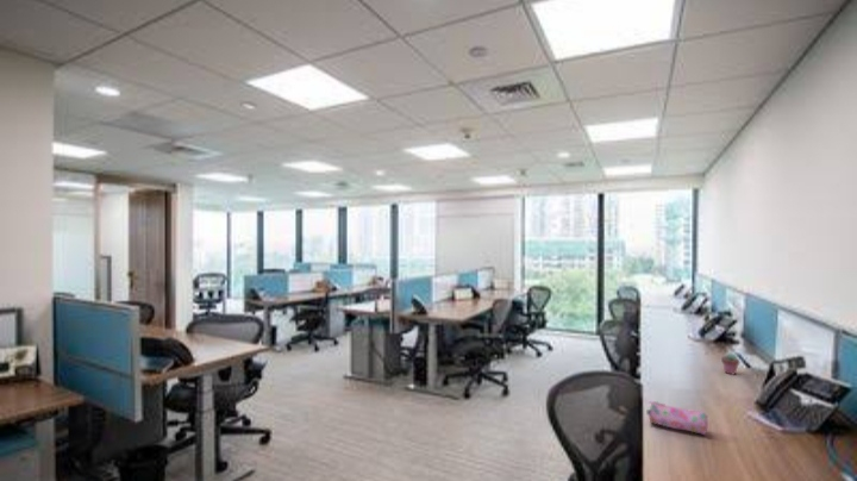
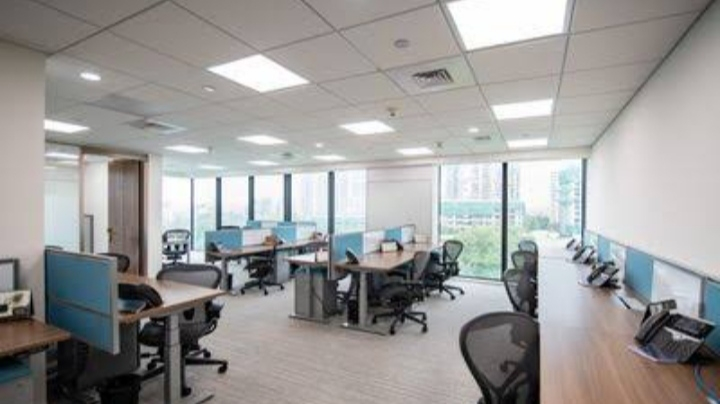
- pencil case [645,400,709,437]
- potted succulent [720,352,742,376]
